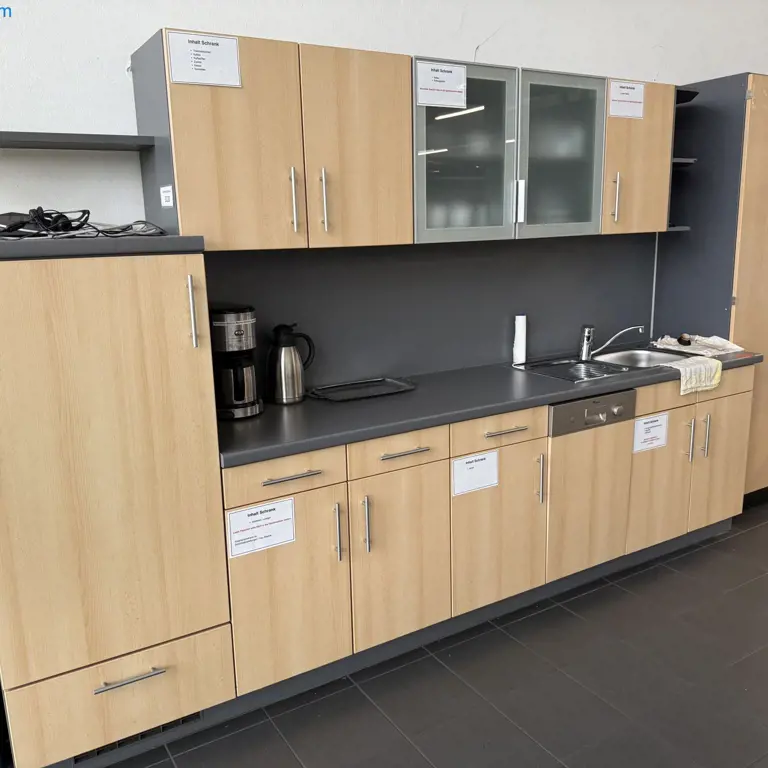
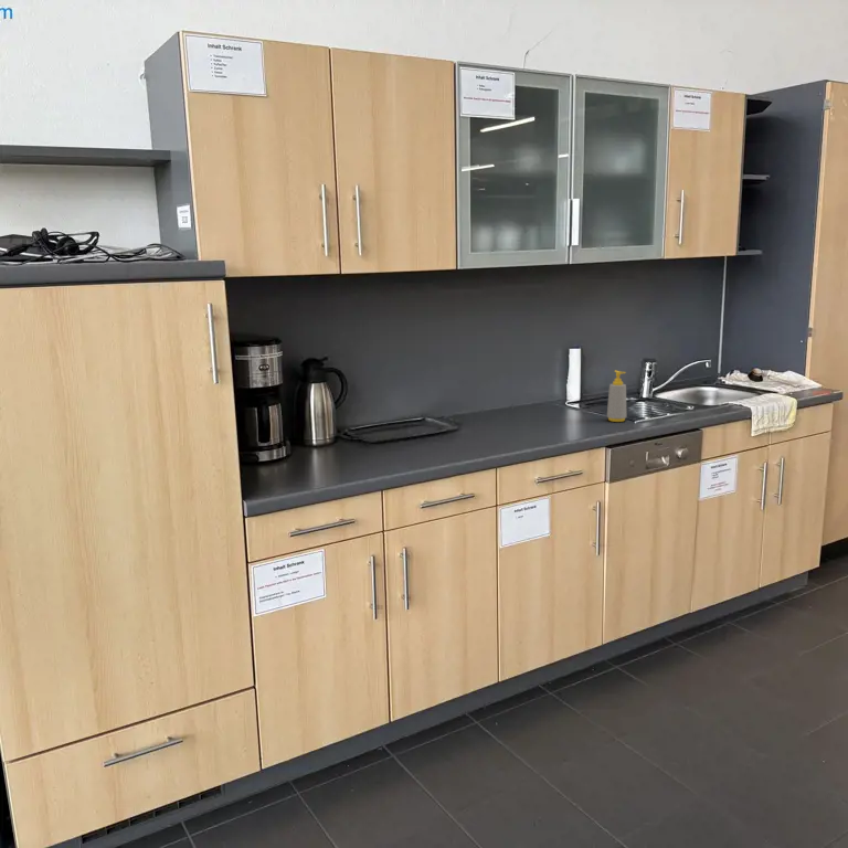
+ soap bottle [606,370,627,423]
